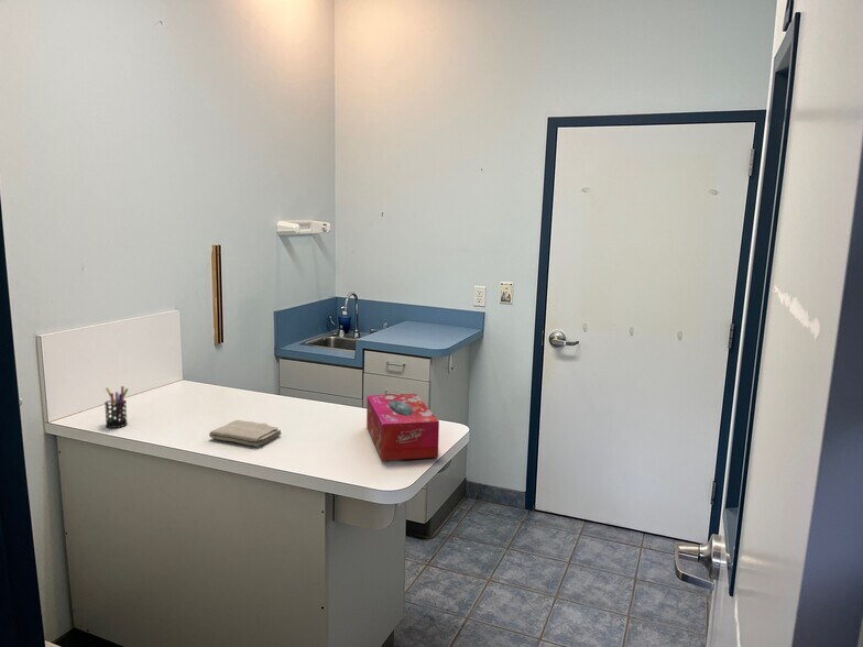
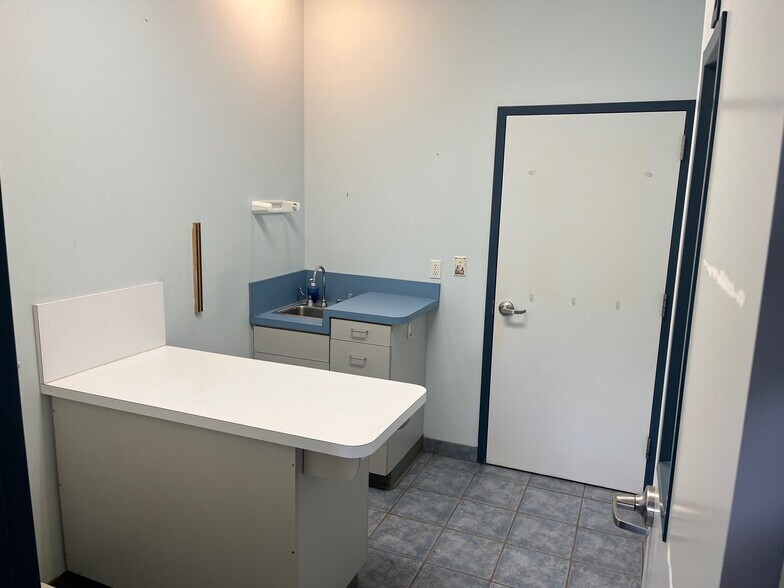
- washcloth [208,419,283,448]
- tissue box [365,393,440,462]
- pen holder [103,385,129,429]
